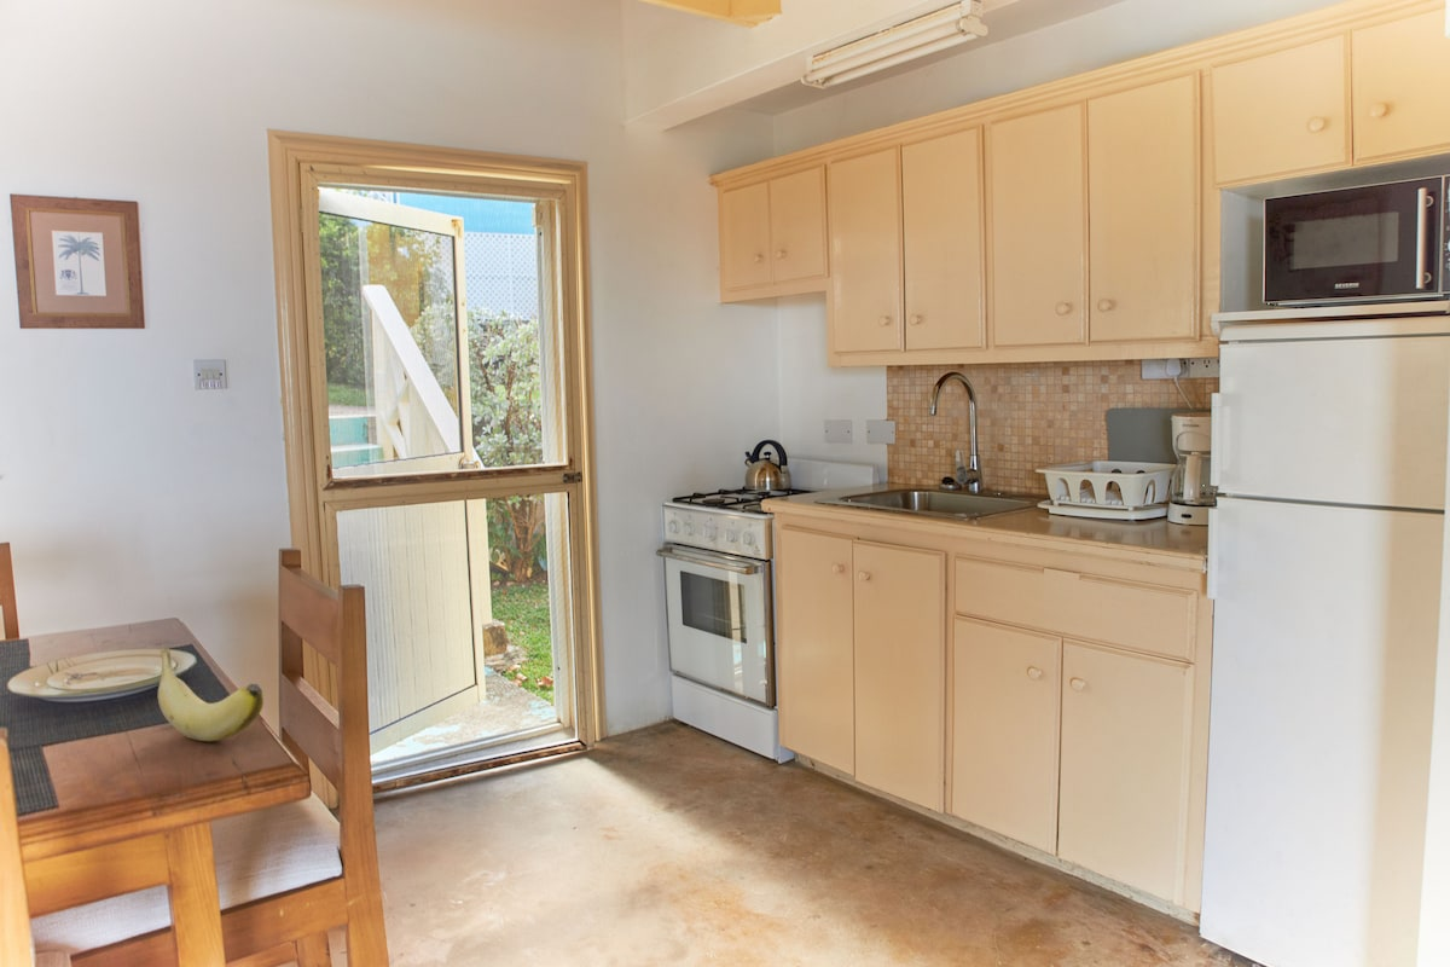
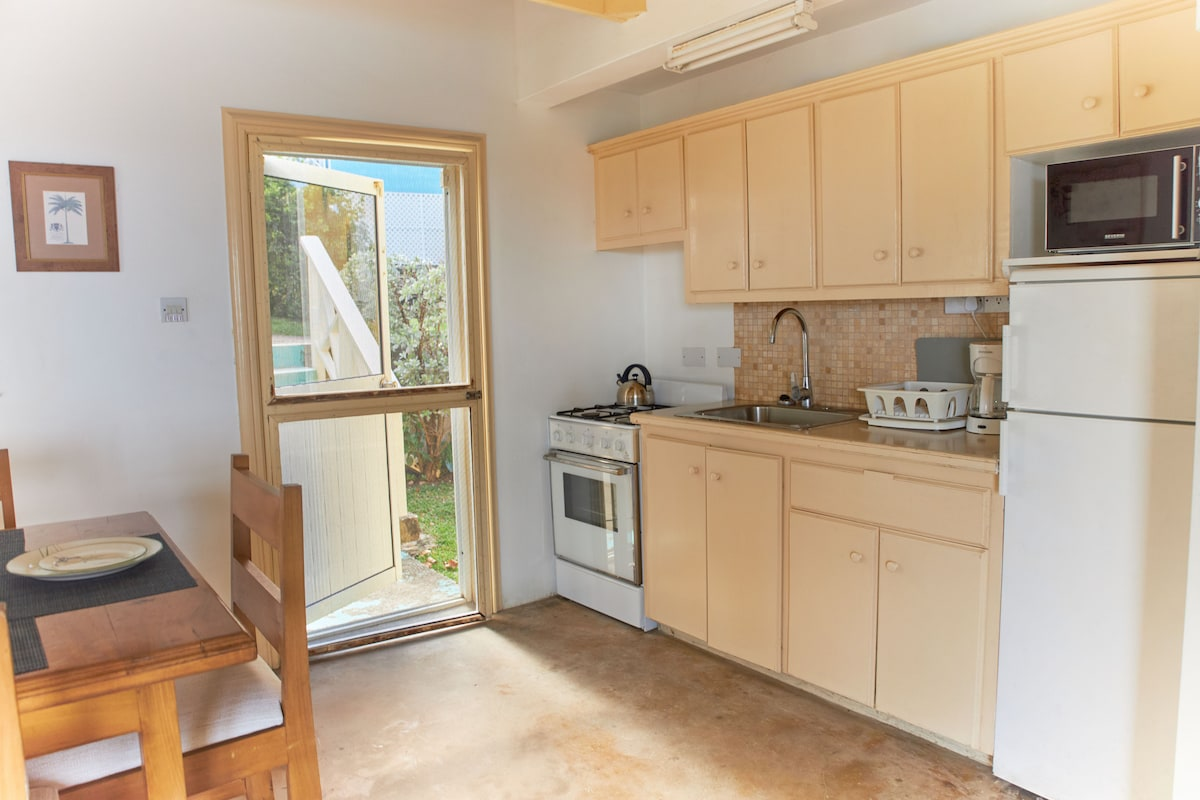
- banana [157,647,265,742]
